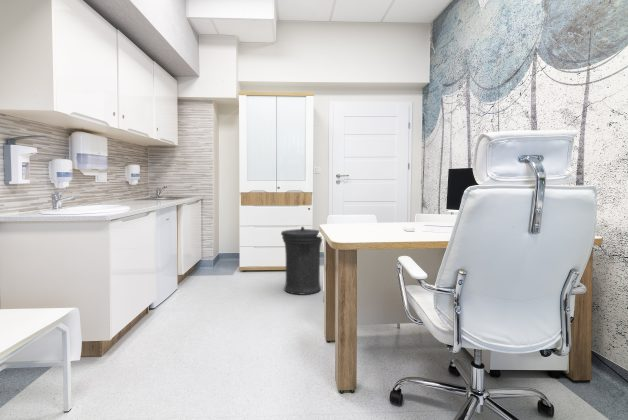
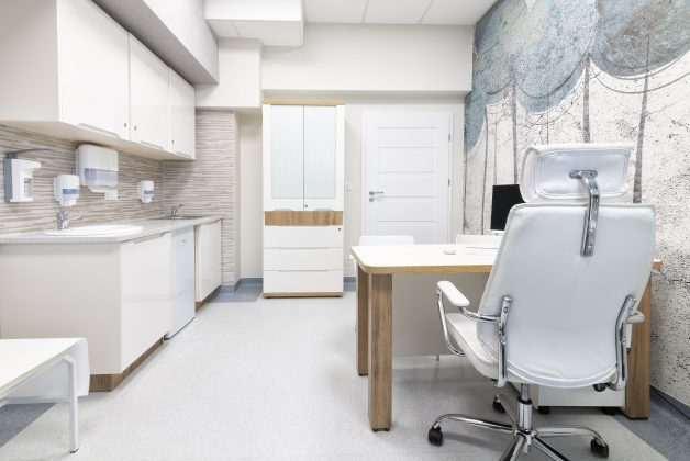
- trash can [280,226,323,295]
